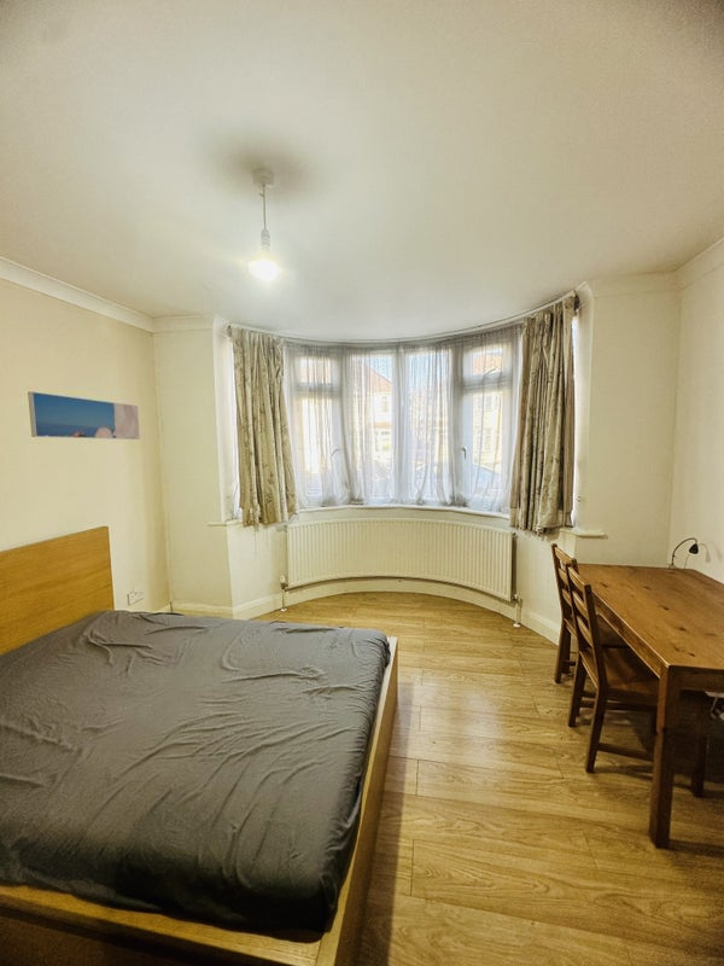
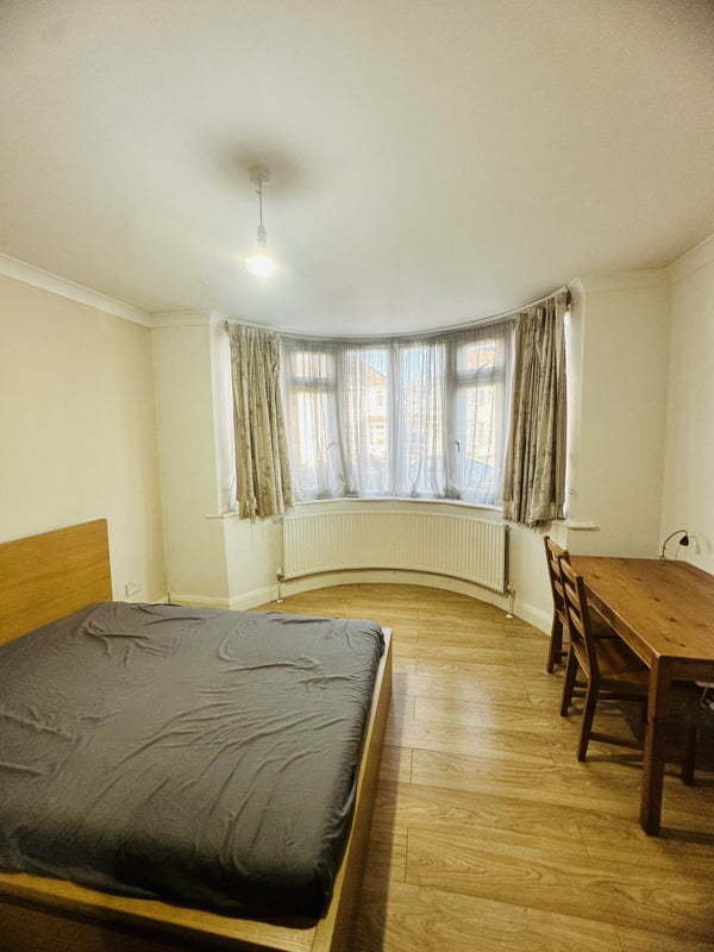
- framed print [27,390,141,441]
